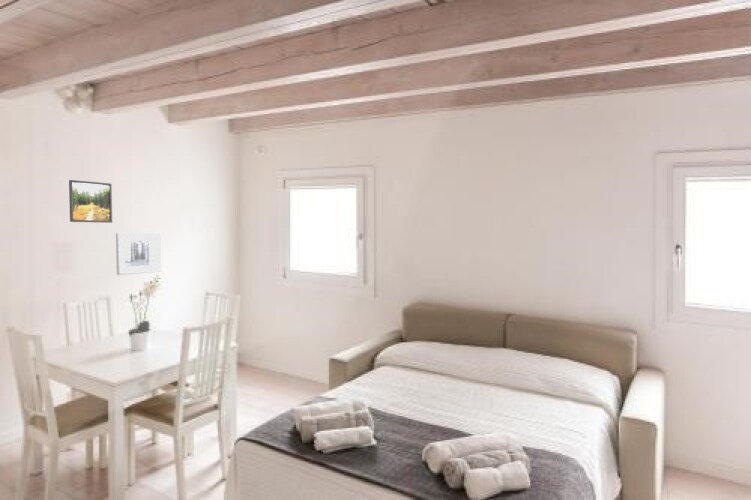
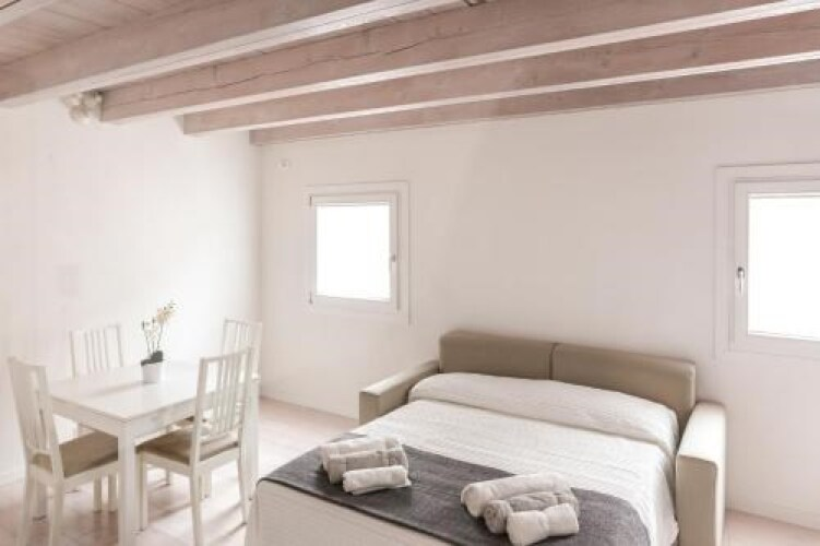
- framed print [68,179,113,224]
- wall art [115,232,163,276]
